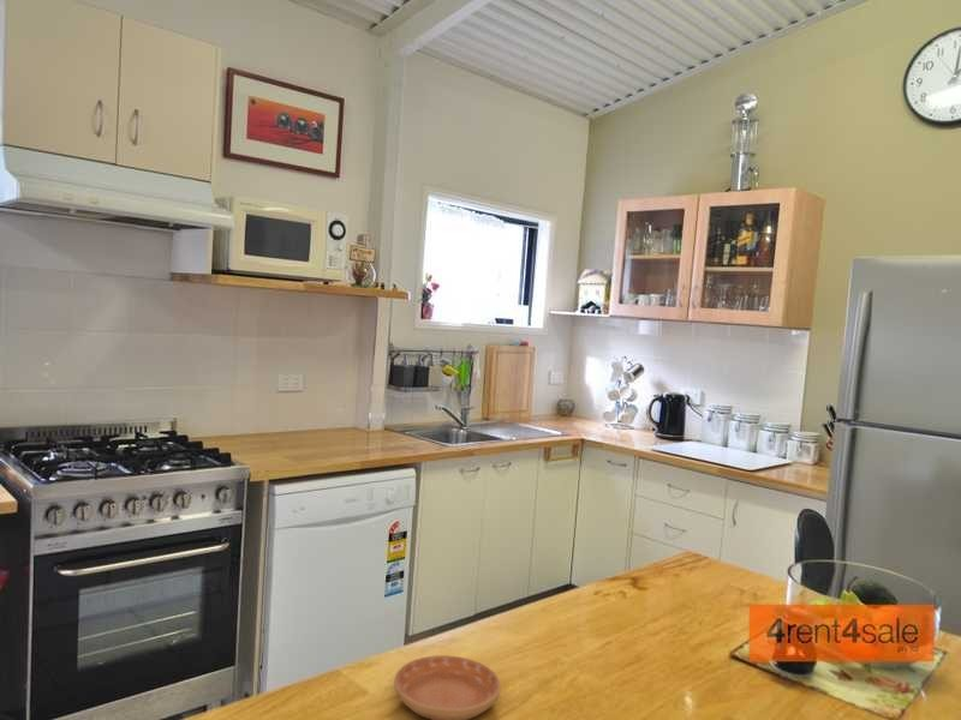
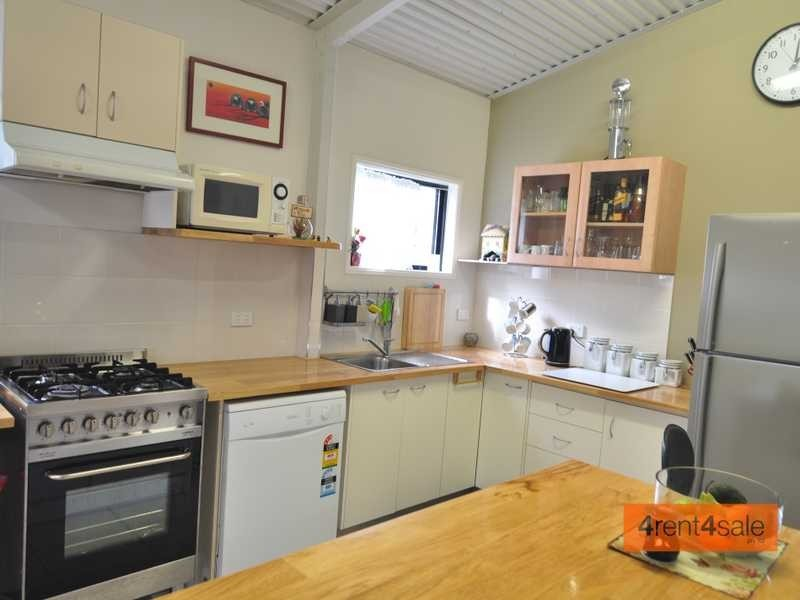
- saucer [393,654,502,720]
